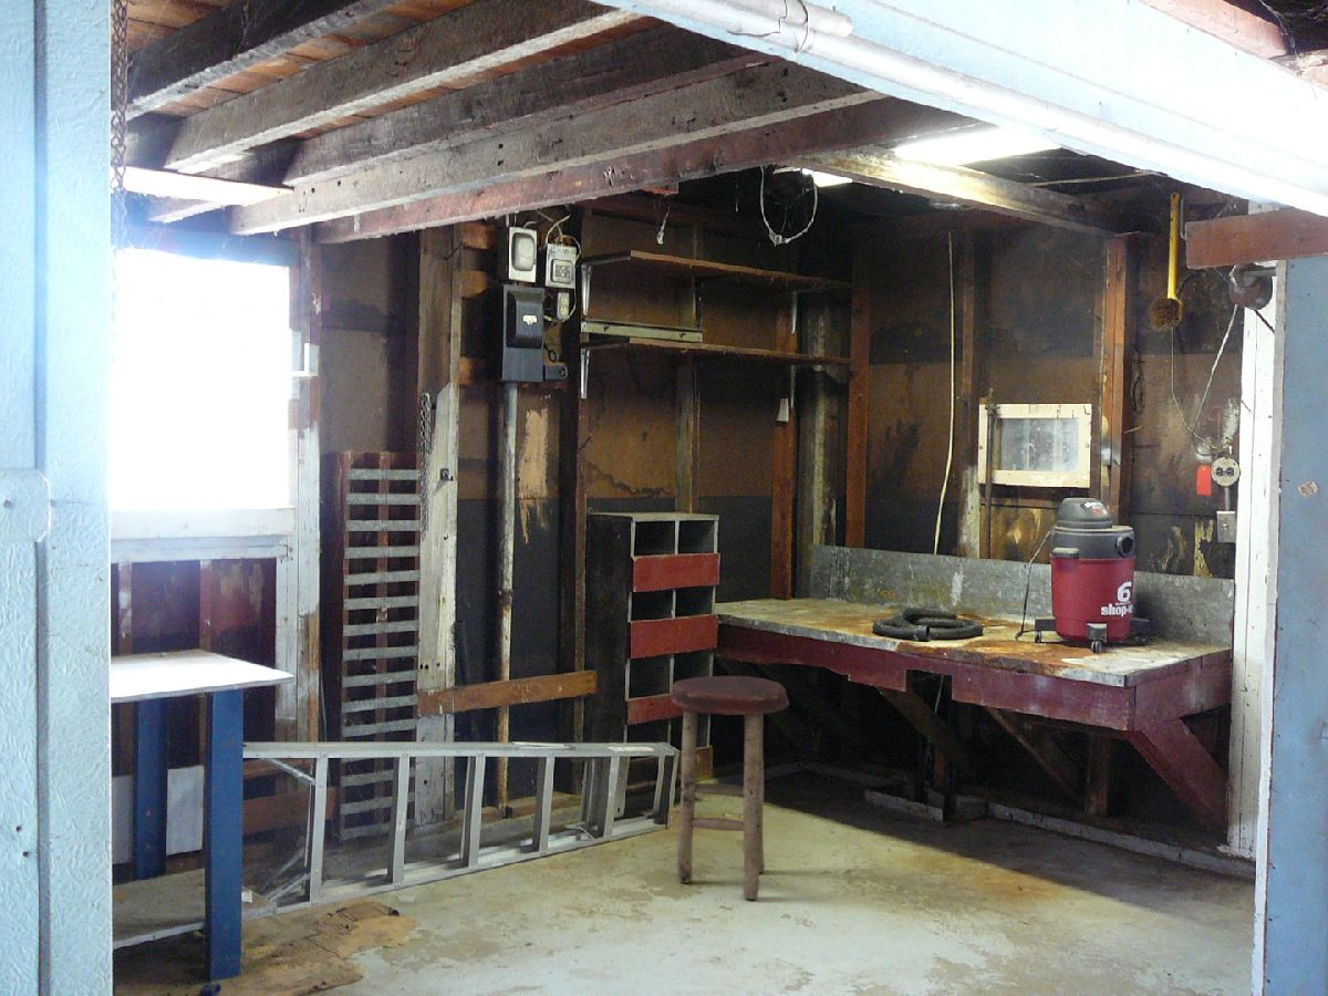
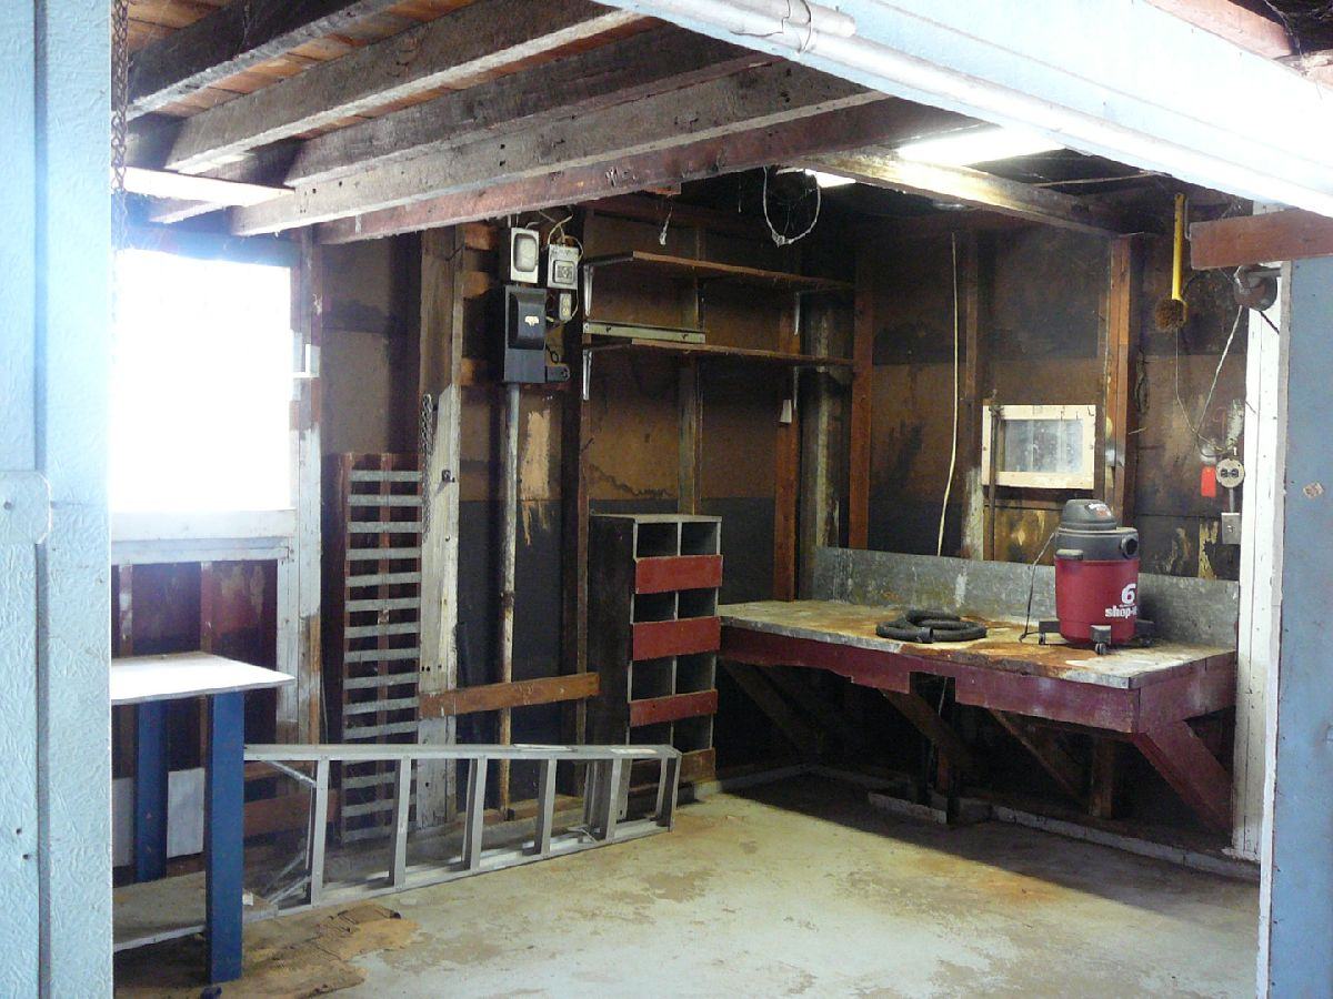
- stool [671,675,790,901]
